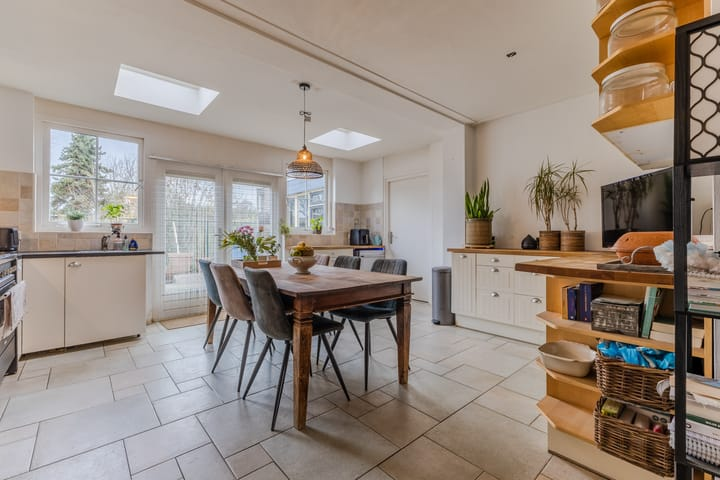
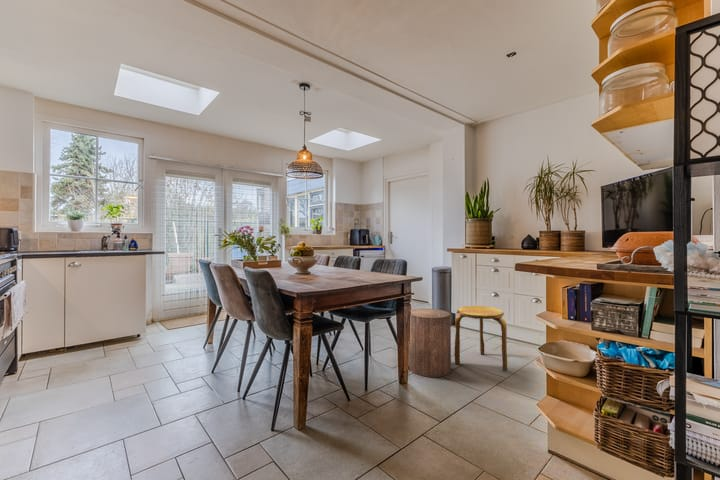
+ stool [408,308,452,378]
+ stool [453,305,508,372]
